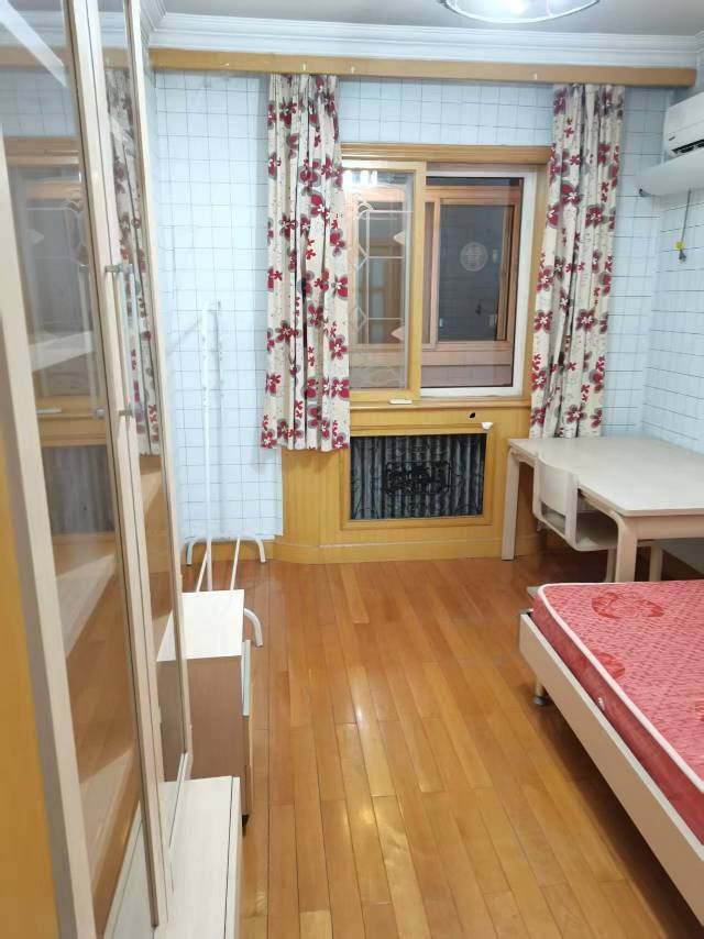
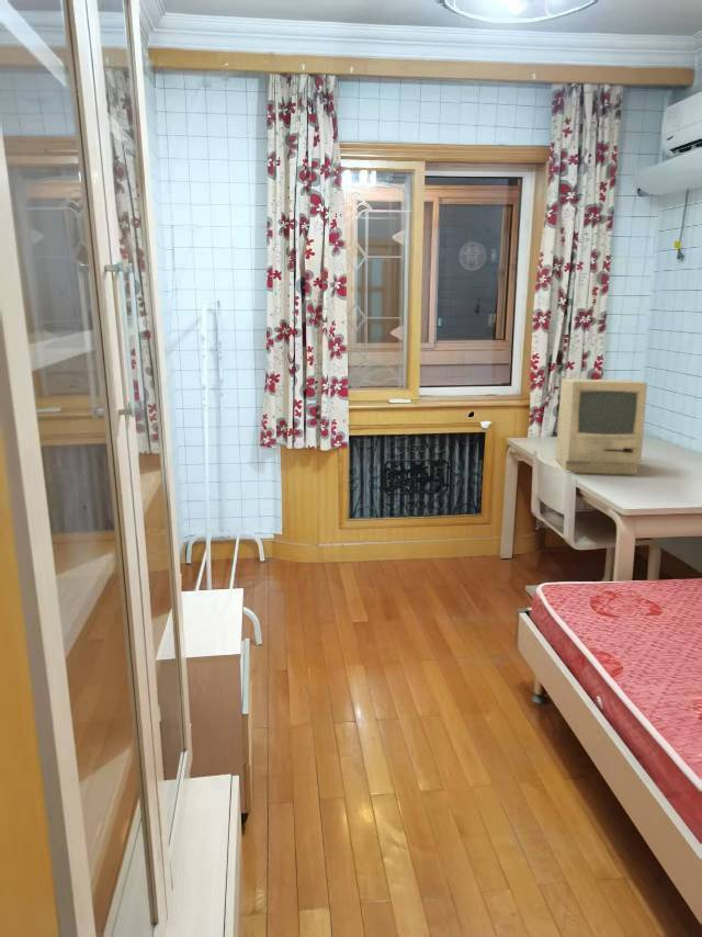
+ computer monitor [554,377,648,475]
